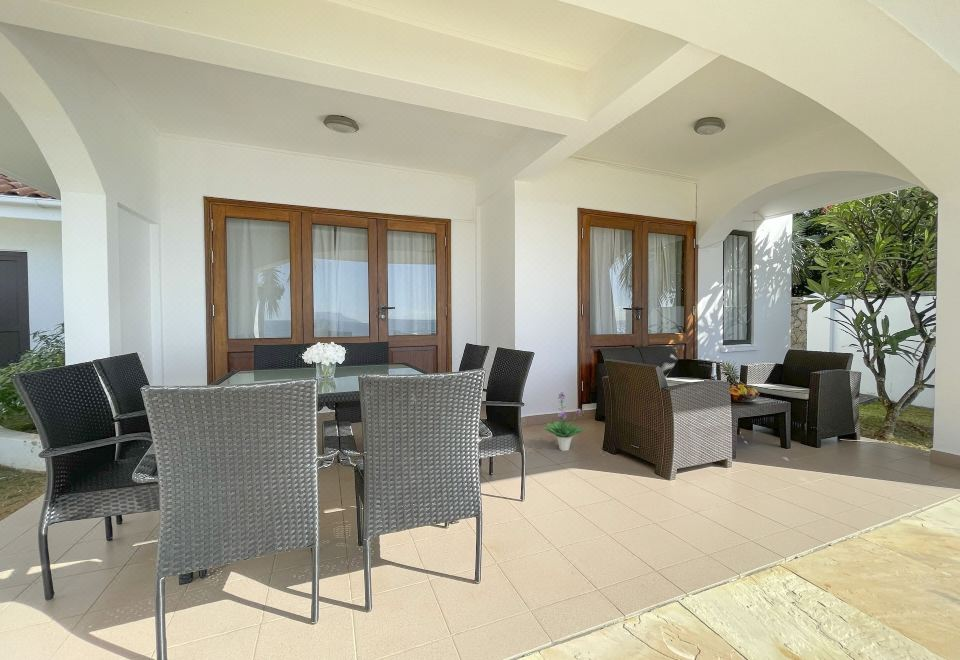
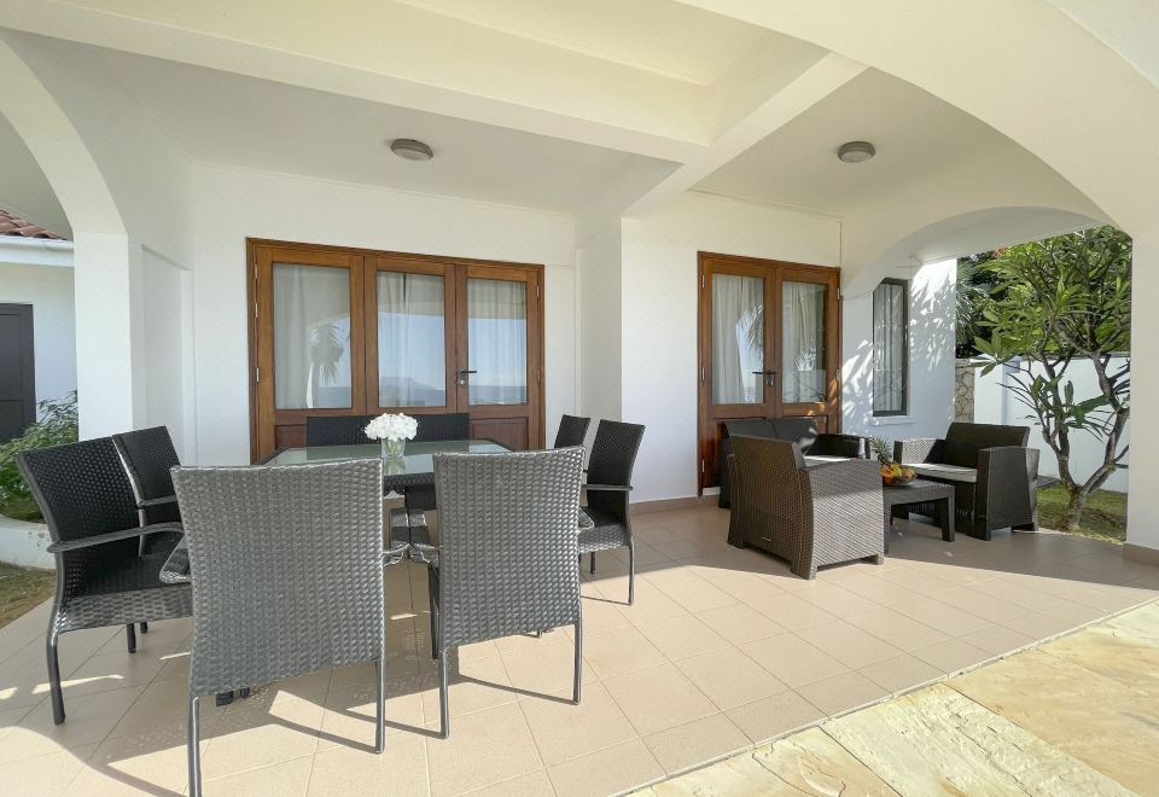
- potted plant [541,391,587,452]
